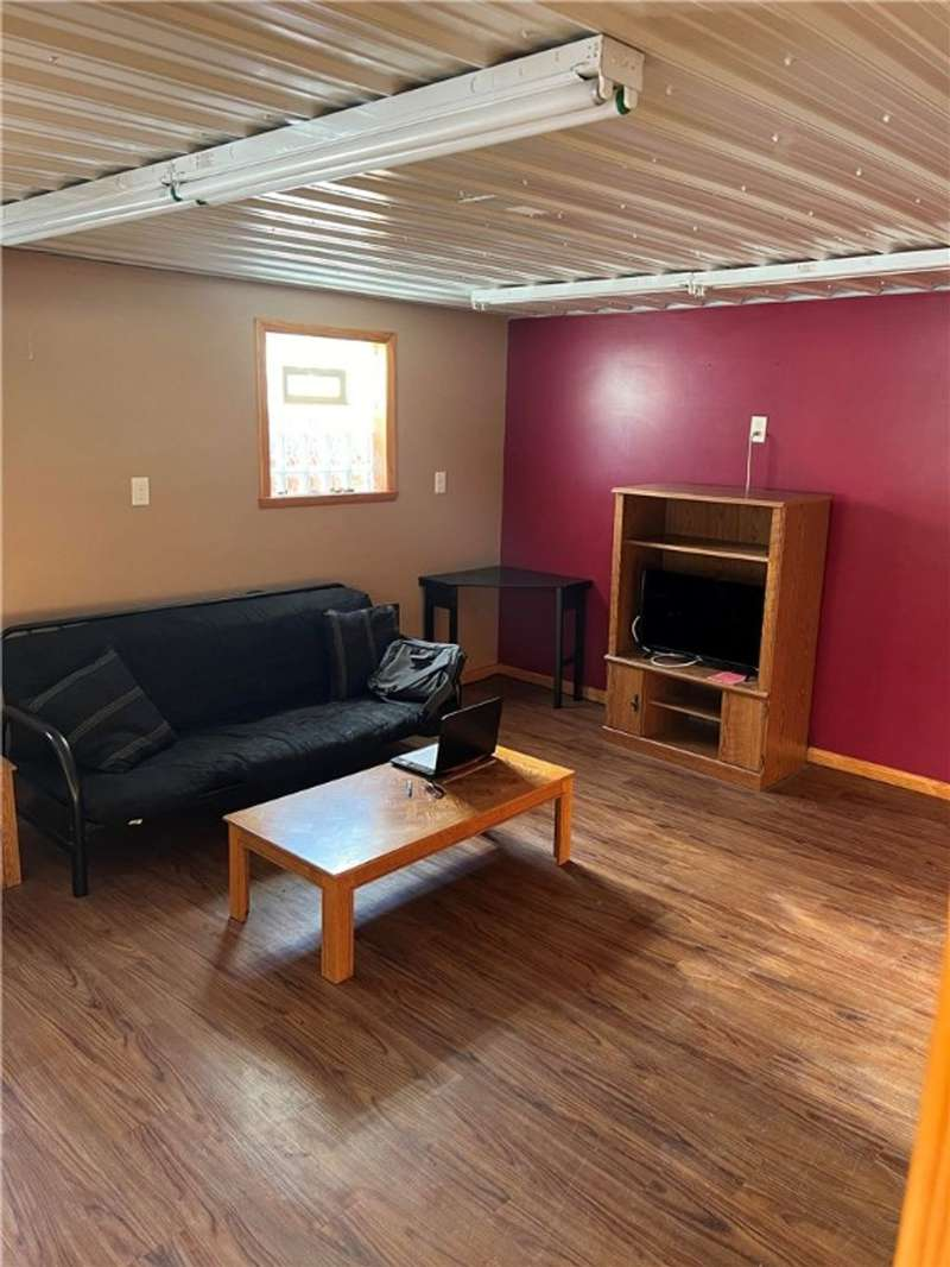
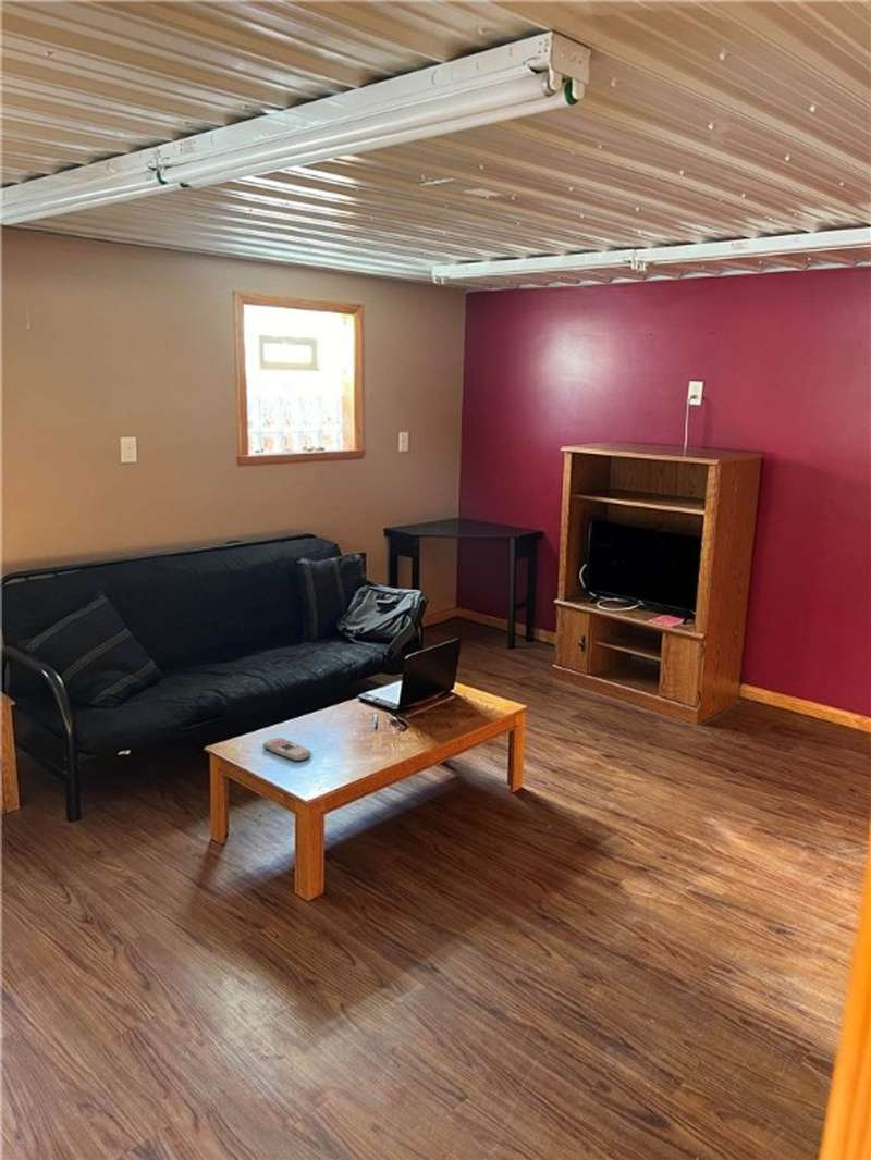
+ remote control [262,737,312,762]
